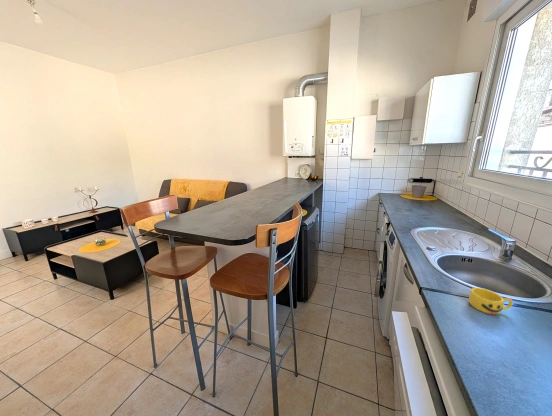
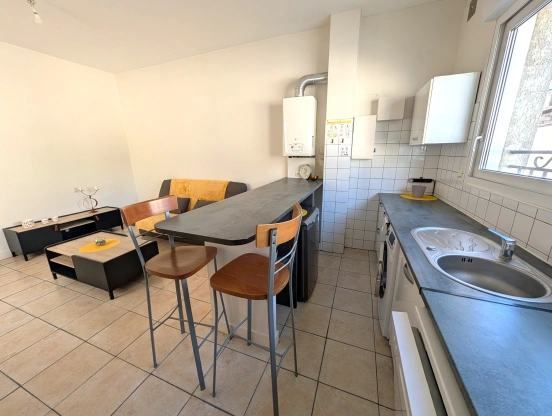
- cup [468,287,514,315]
